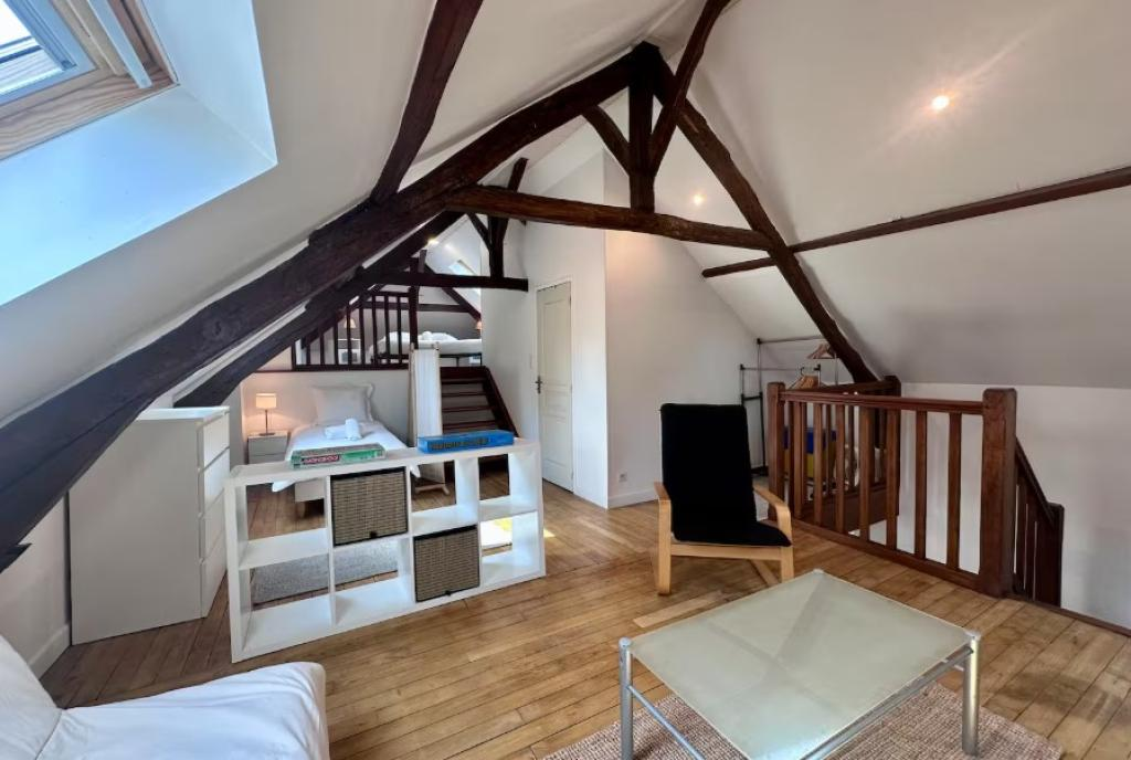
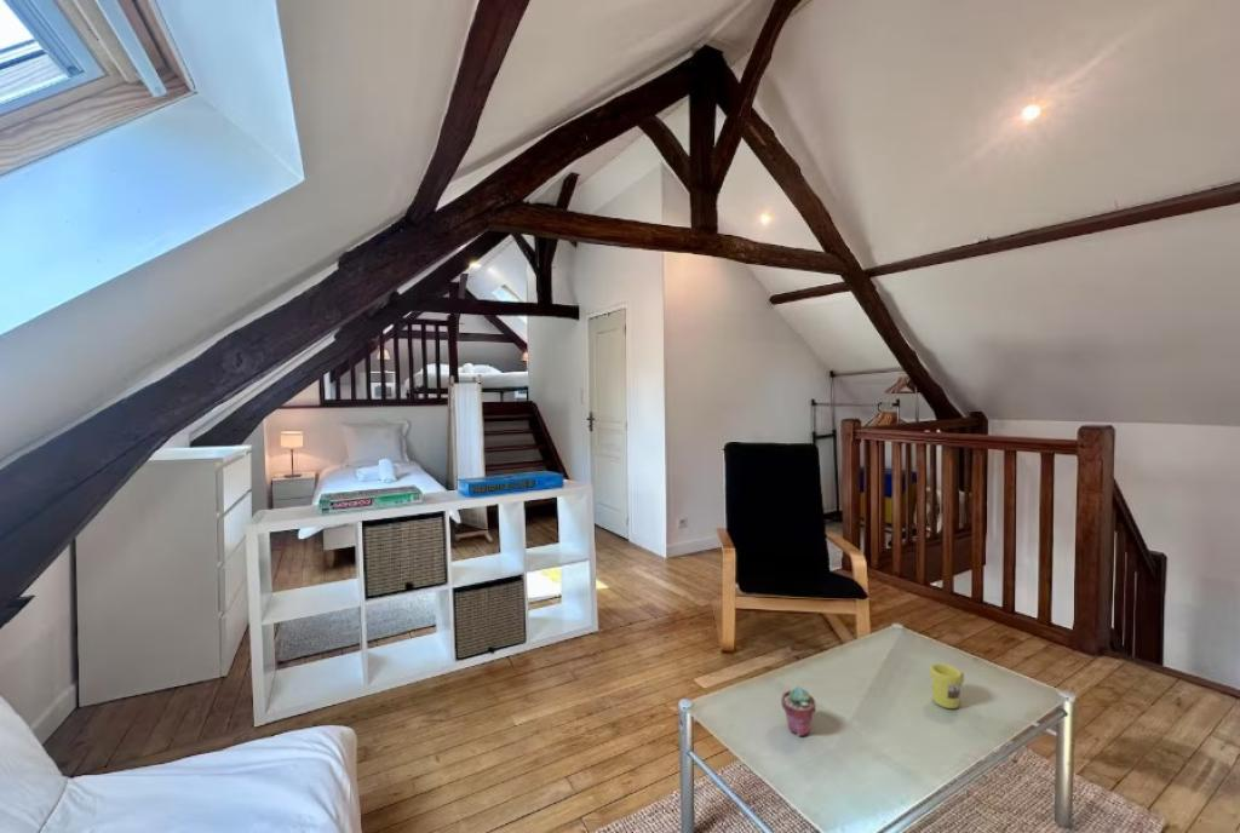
+ potted succulent [780,685,817,737]
+ mug [929,662,965,710]
